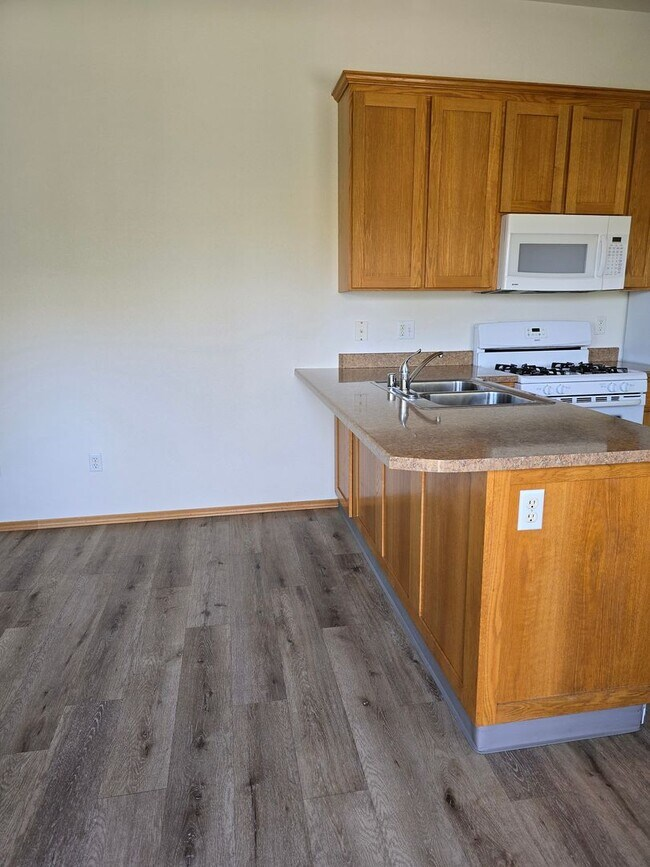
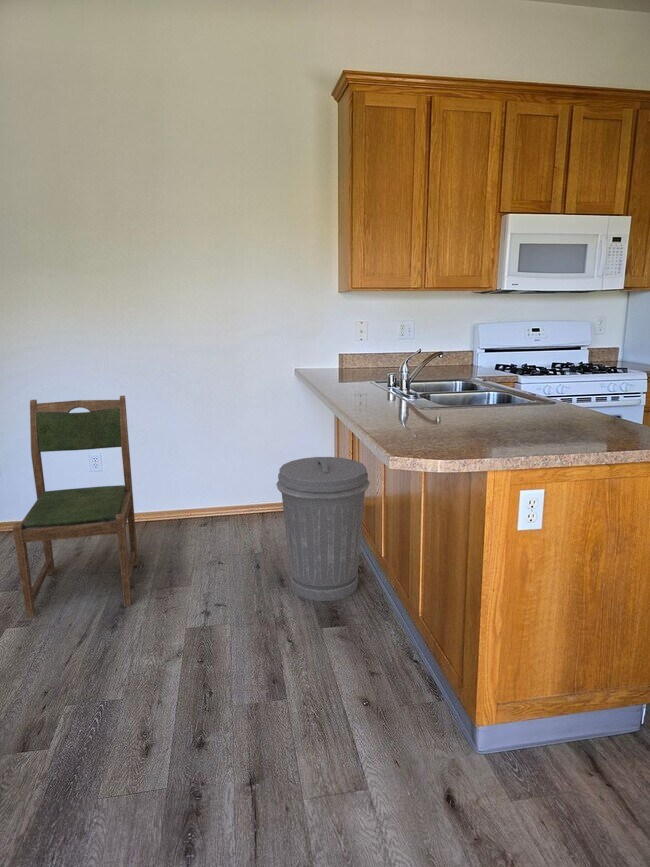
+ dining chair [12,395,139,618]
+ trash can [275,456,371,602]
